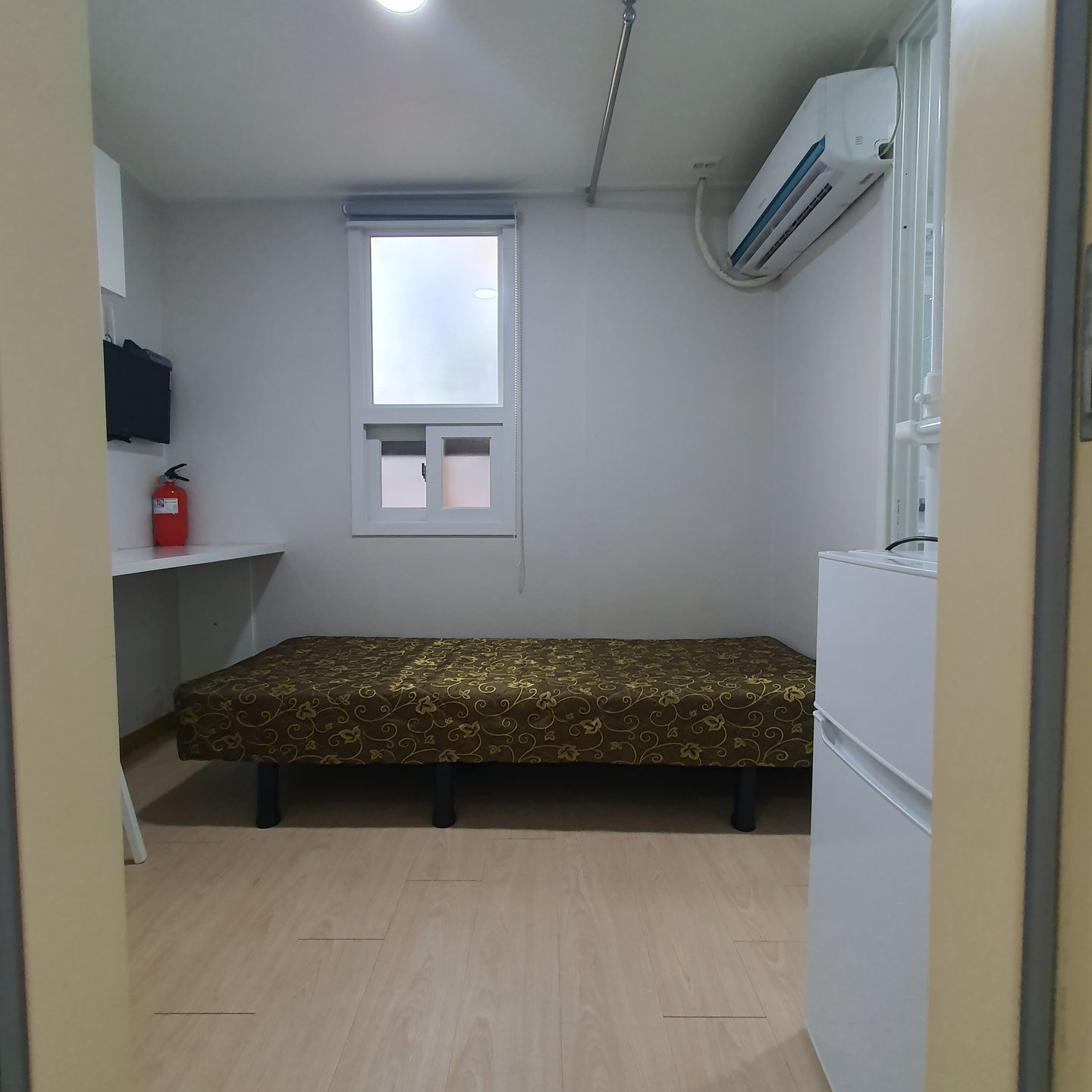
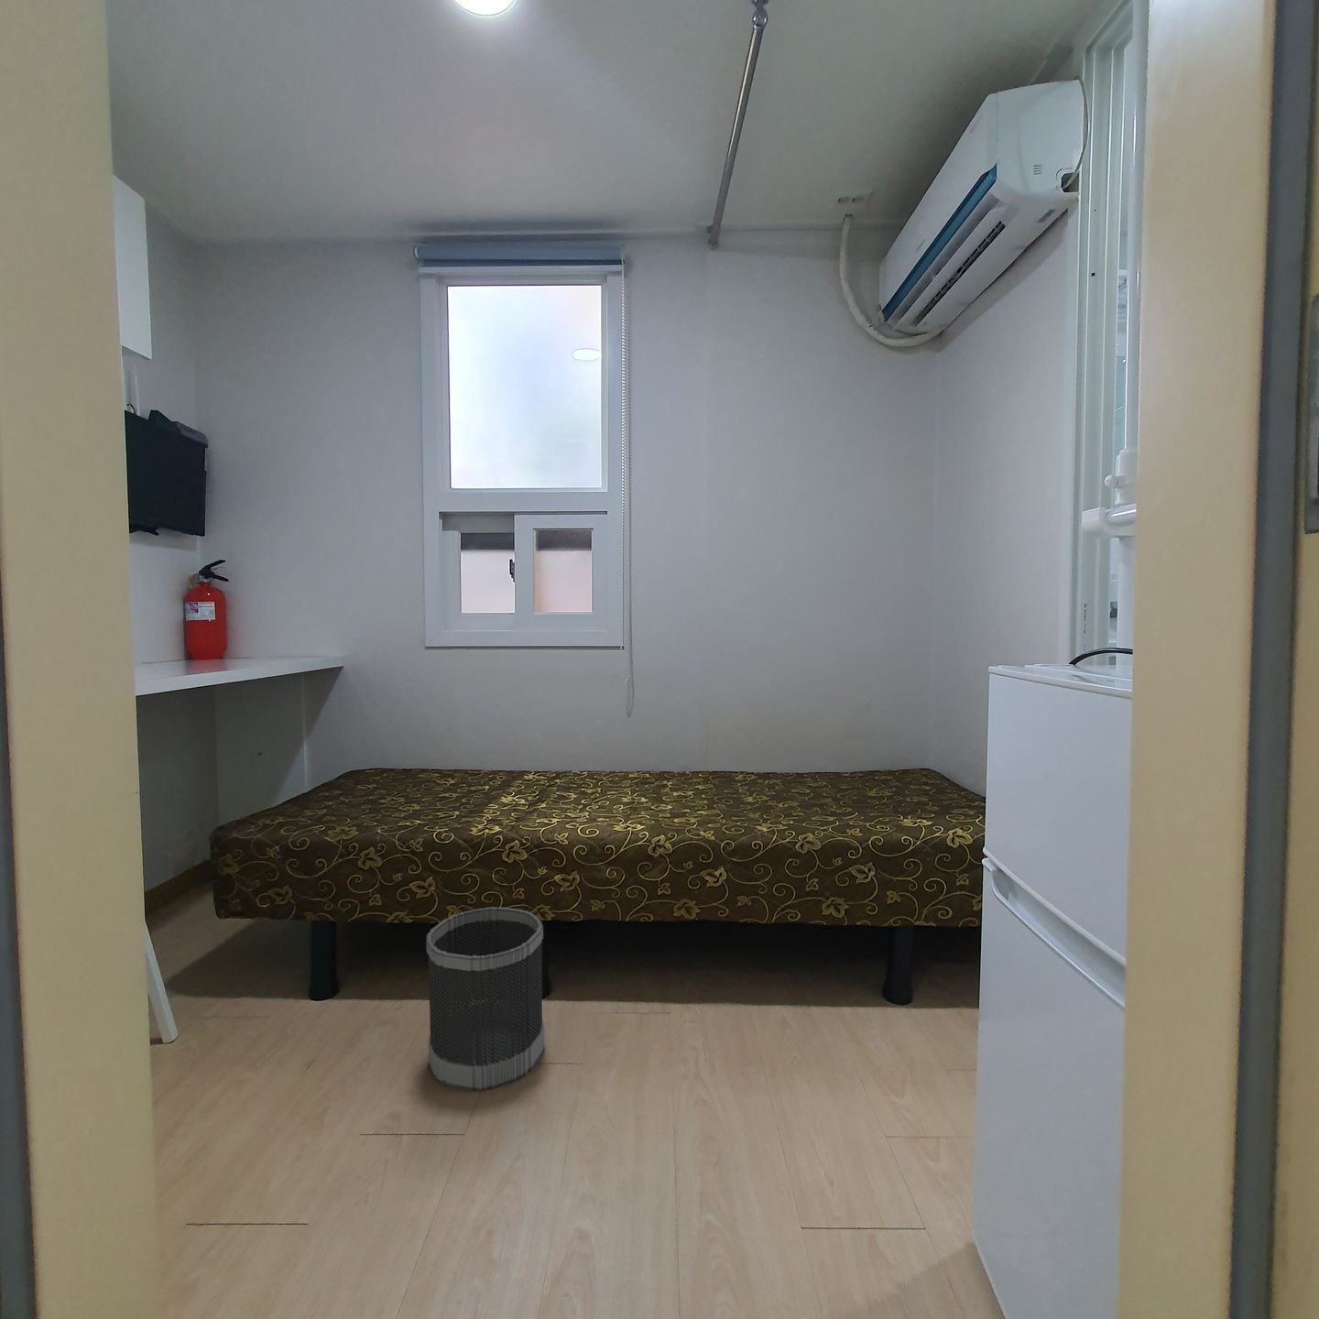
+ wastebasket [425,906,545,1092]
